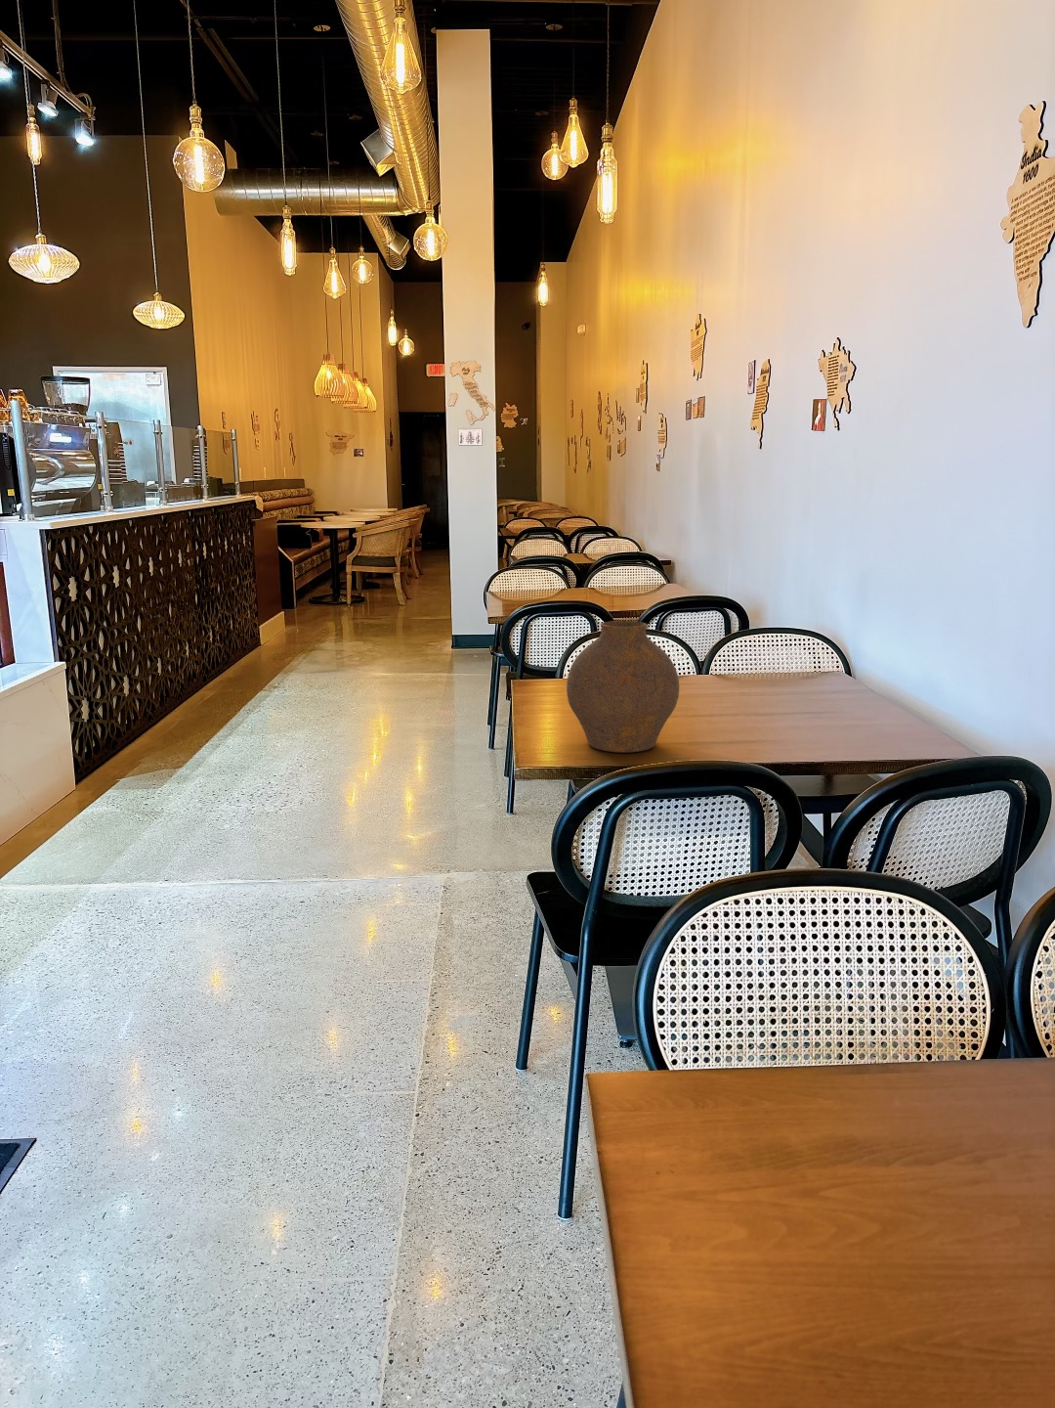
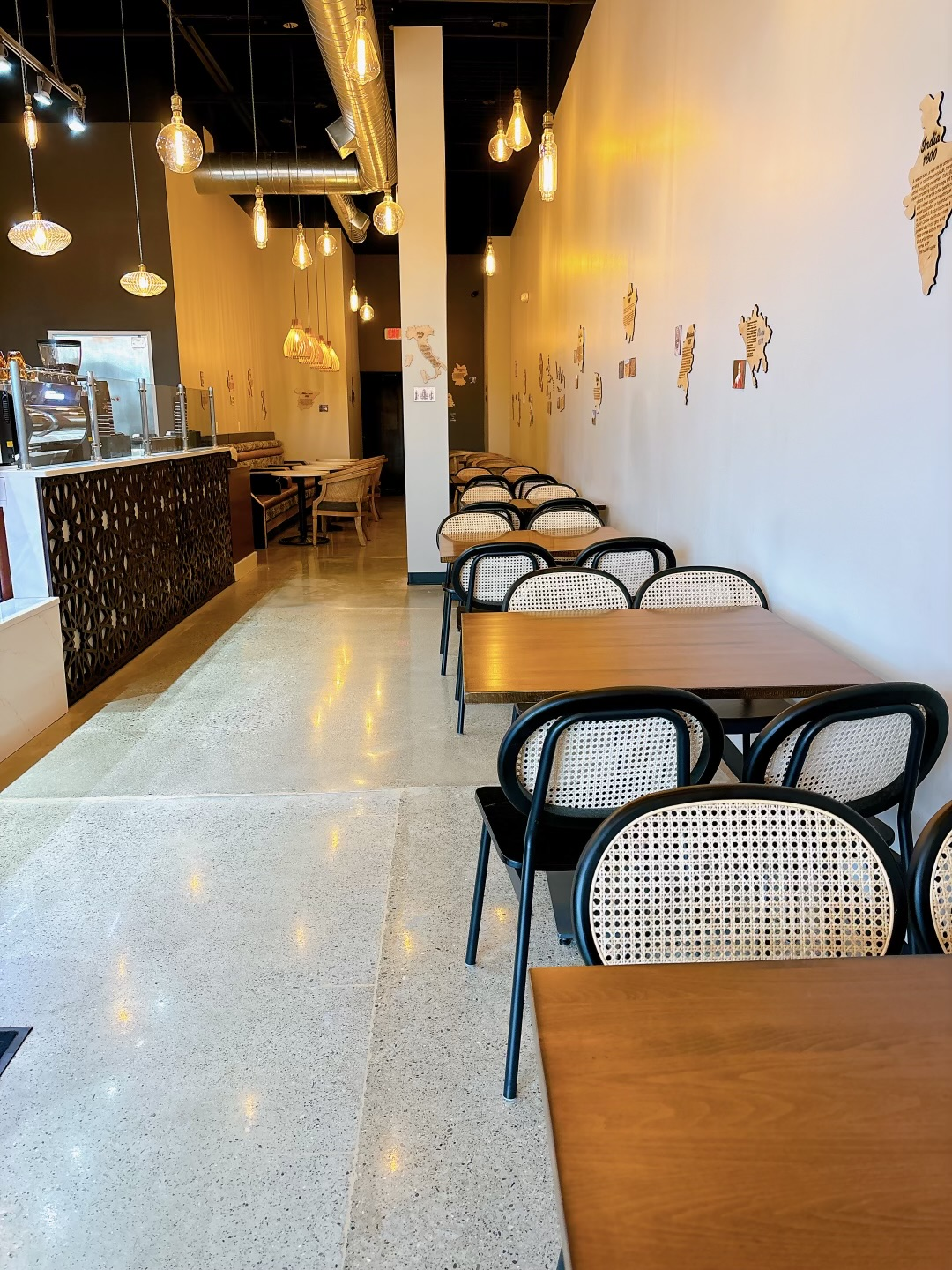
- vase [565,620,680,754]
